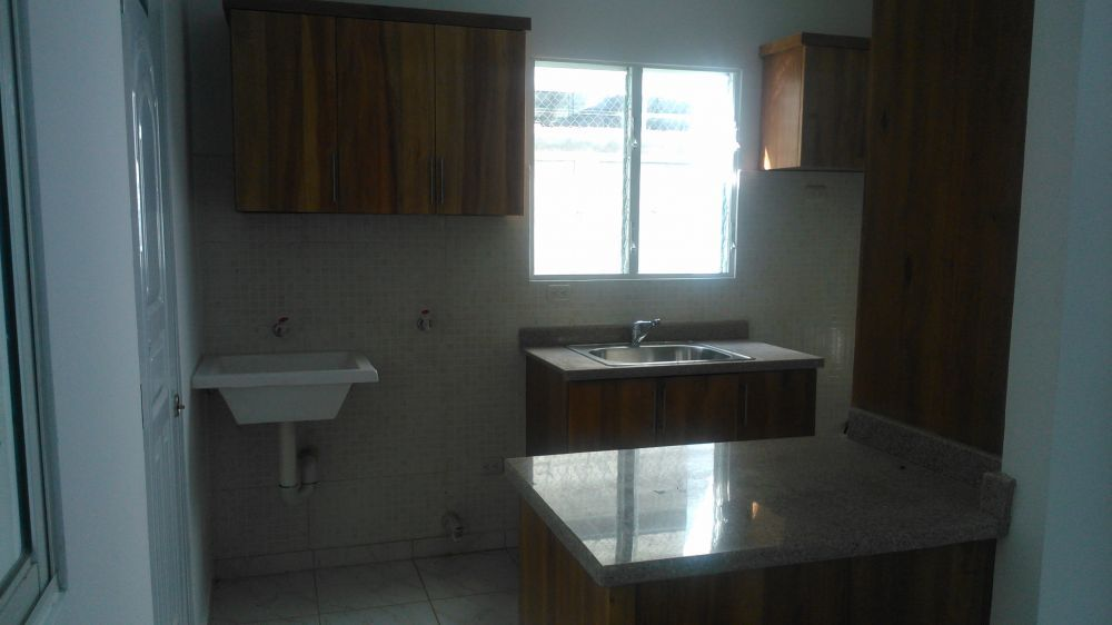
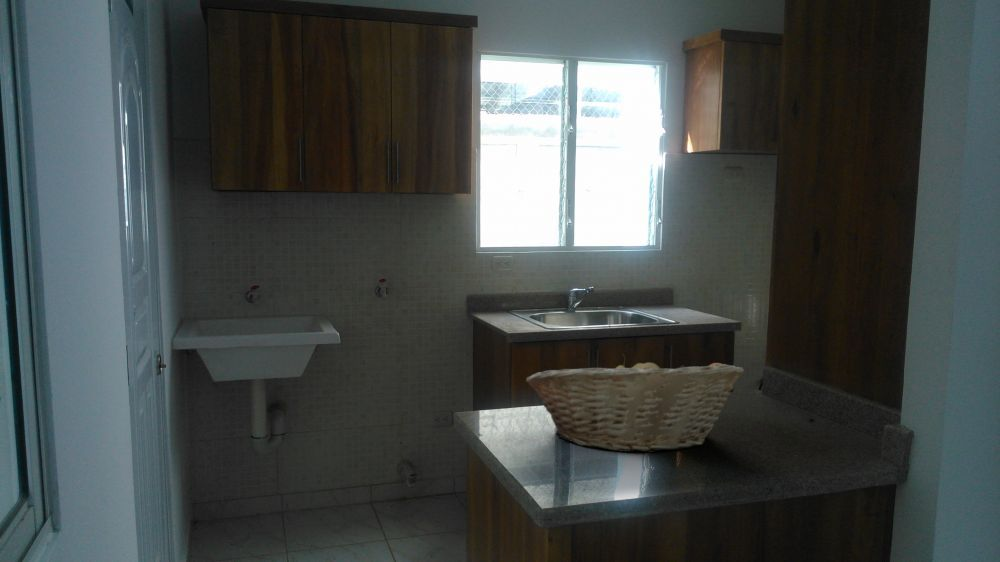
+ fruit basket [525,354,745,454]
